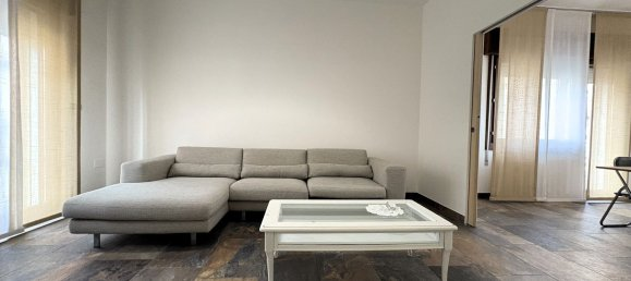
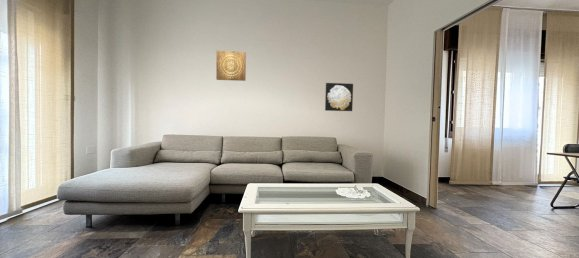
+ wall art [215,50,247,82]
+ wall art [324,82,354,112]
